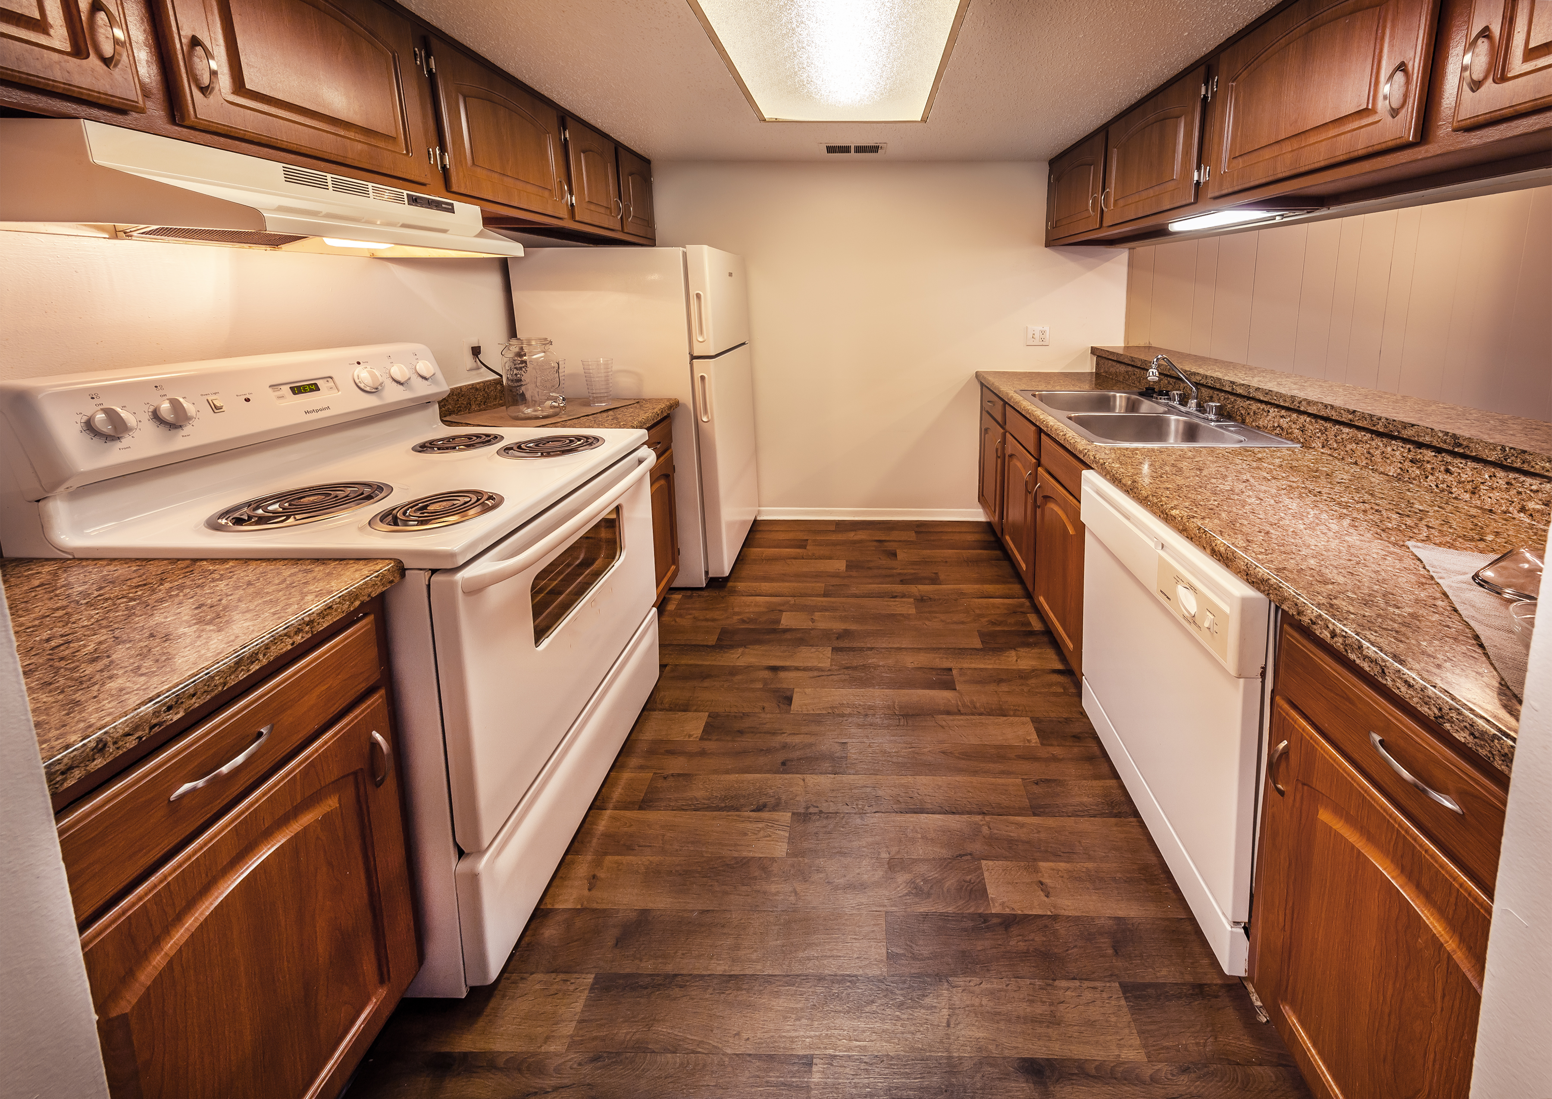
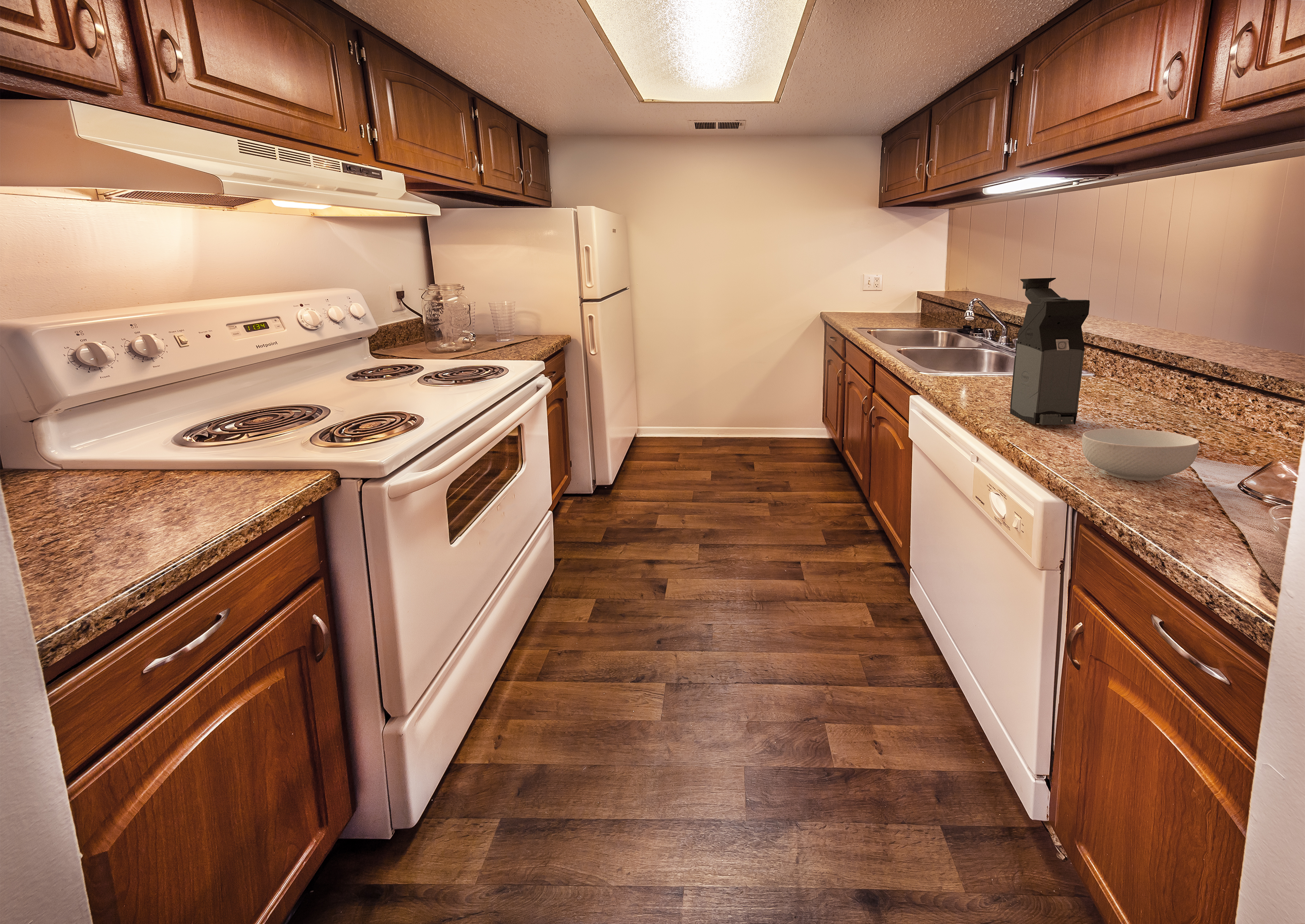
+ coffee maker [1010,278,1090,425]
+ cereal bowl [1082,428,1200,481]
